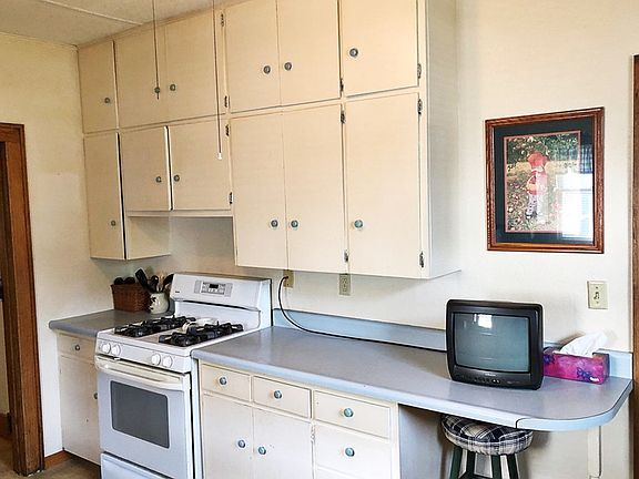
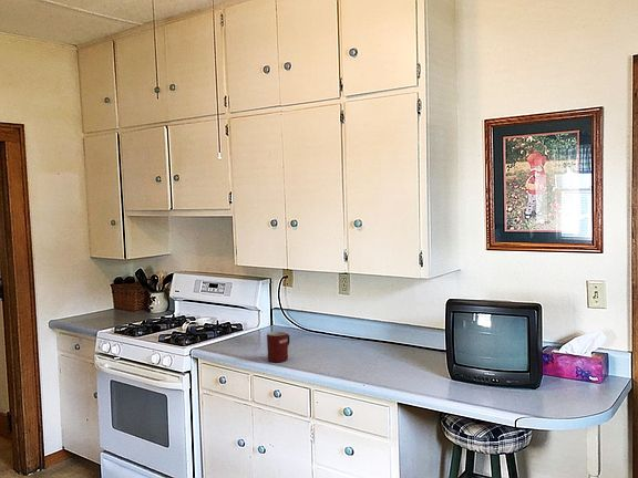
+ mug [266,331,290,363]
